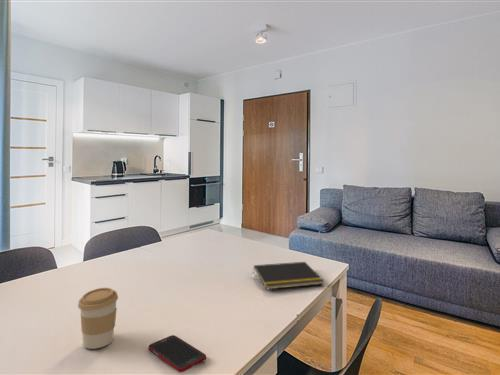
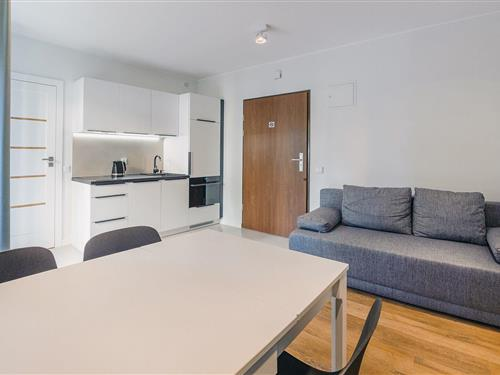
- cell phone [148,334,207,373]
- coffee cup [77,287,119,350]
- notepad [252,261,325,290]
